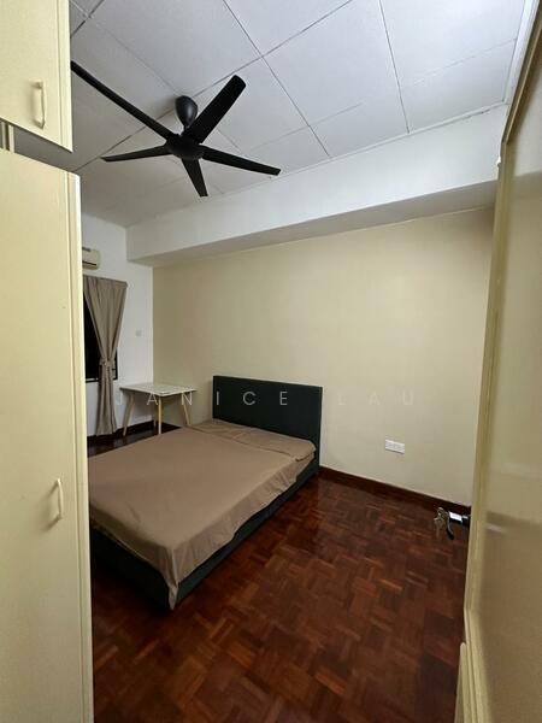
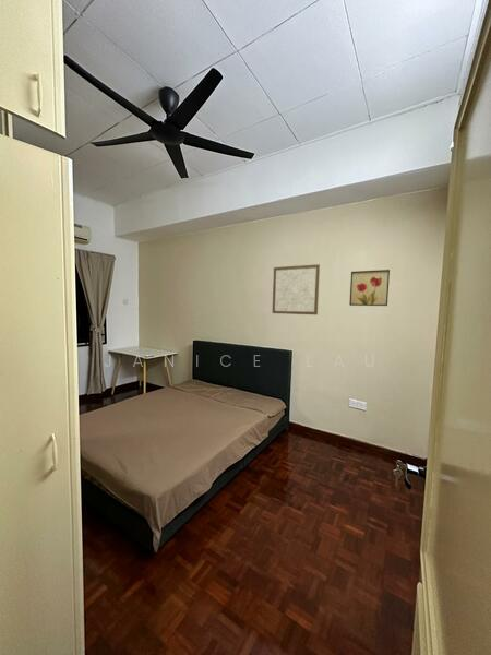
+ wall art [272,263,321,315]
+ wall art [348,269,391,307]
